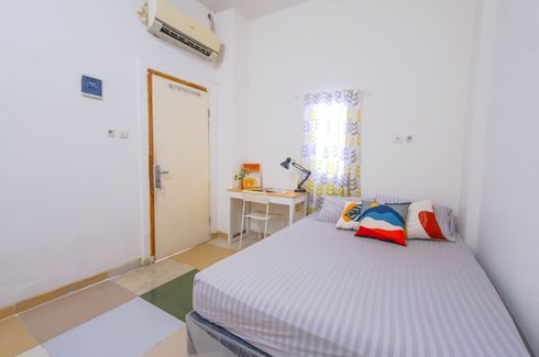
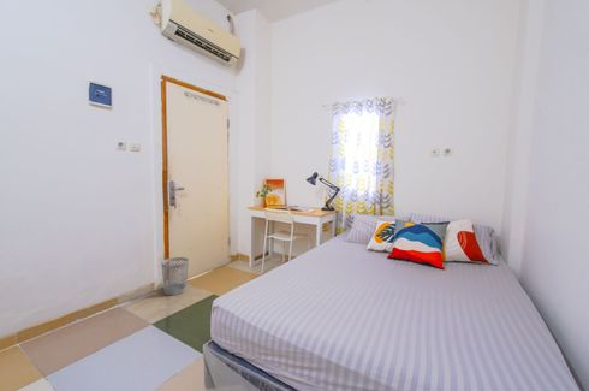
+ wastebasket [160,256,190,296]
